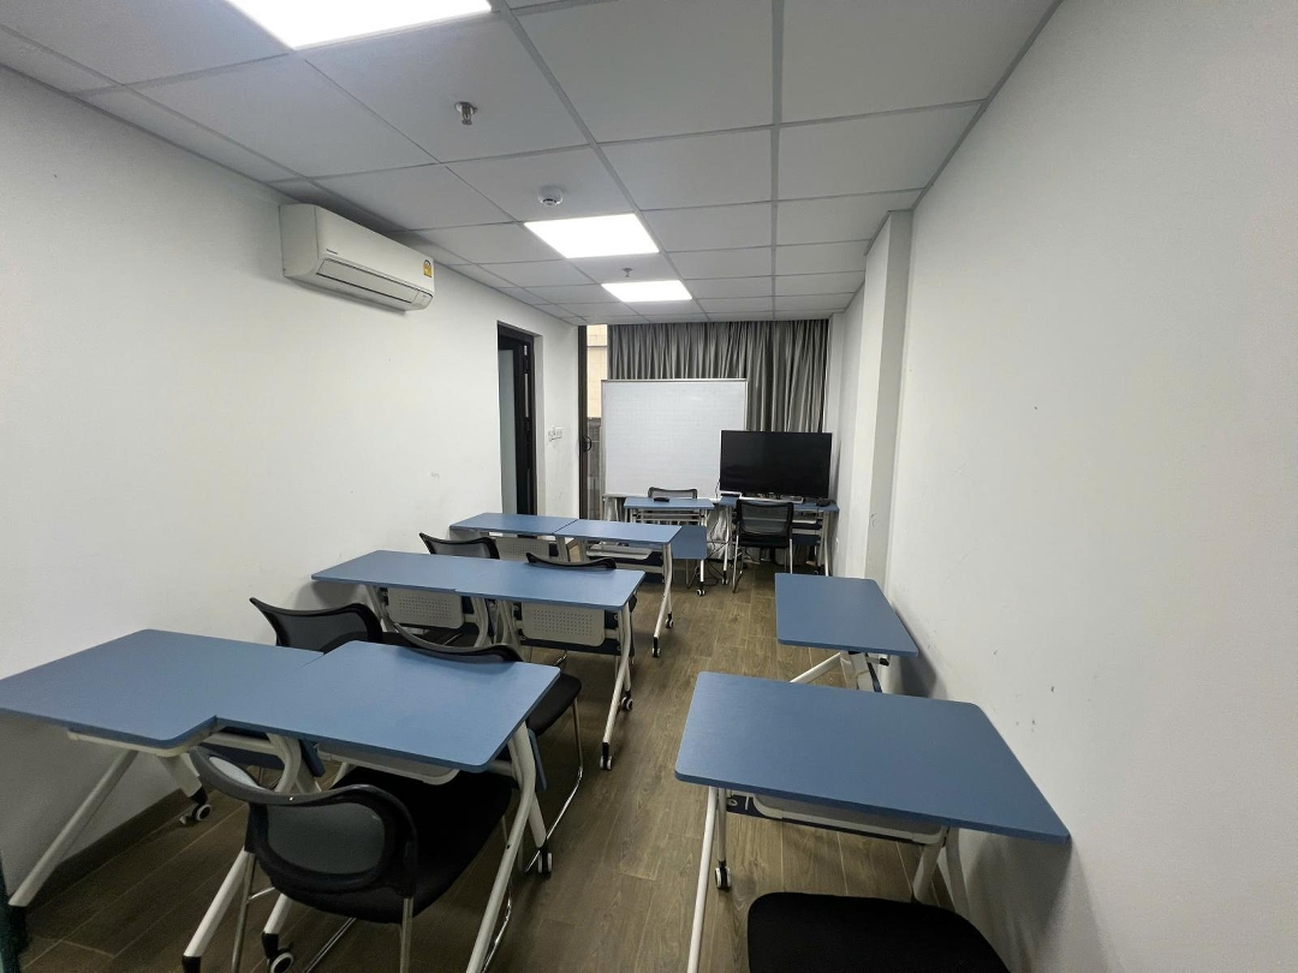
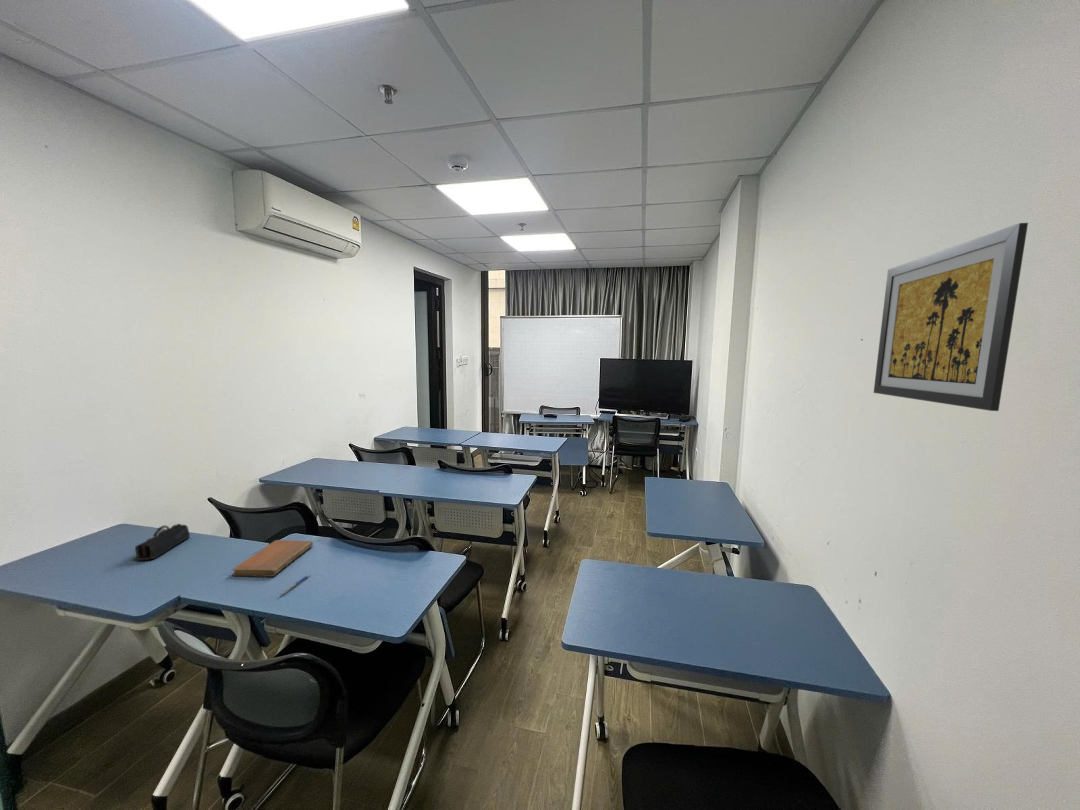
+ notebook [231,539,314,578]
+ wall art [873,222,1029,412]
+ pencil case [134,523,191,561]
+ pen [279,573,311,595]
